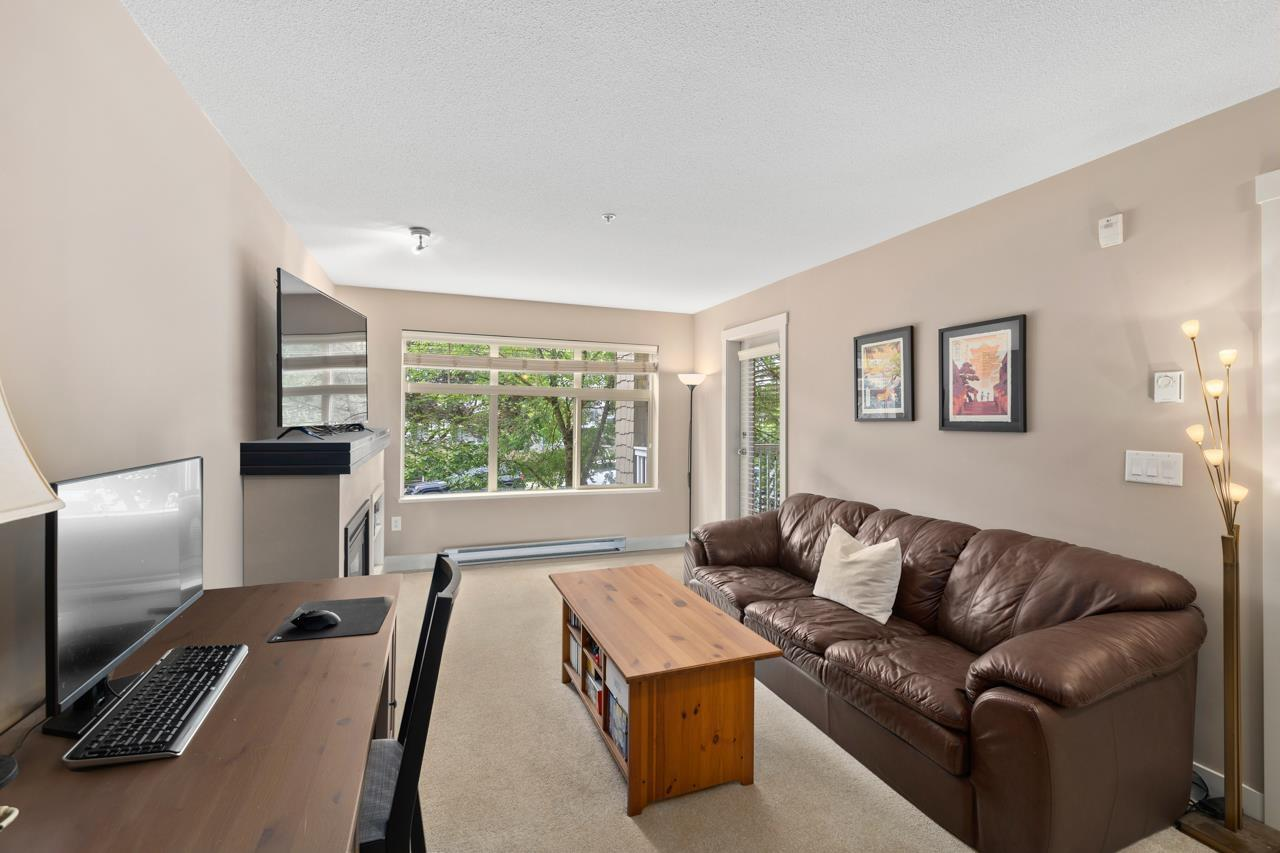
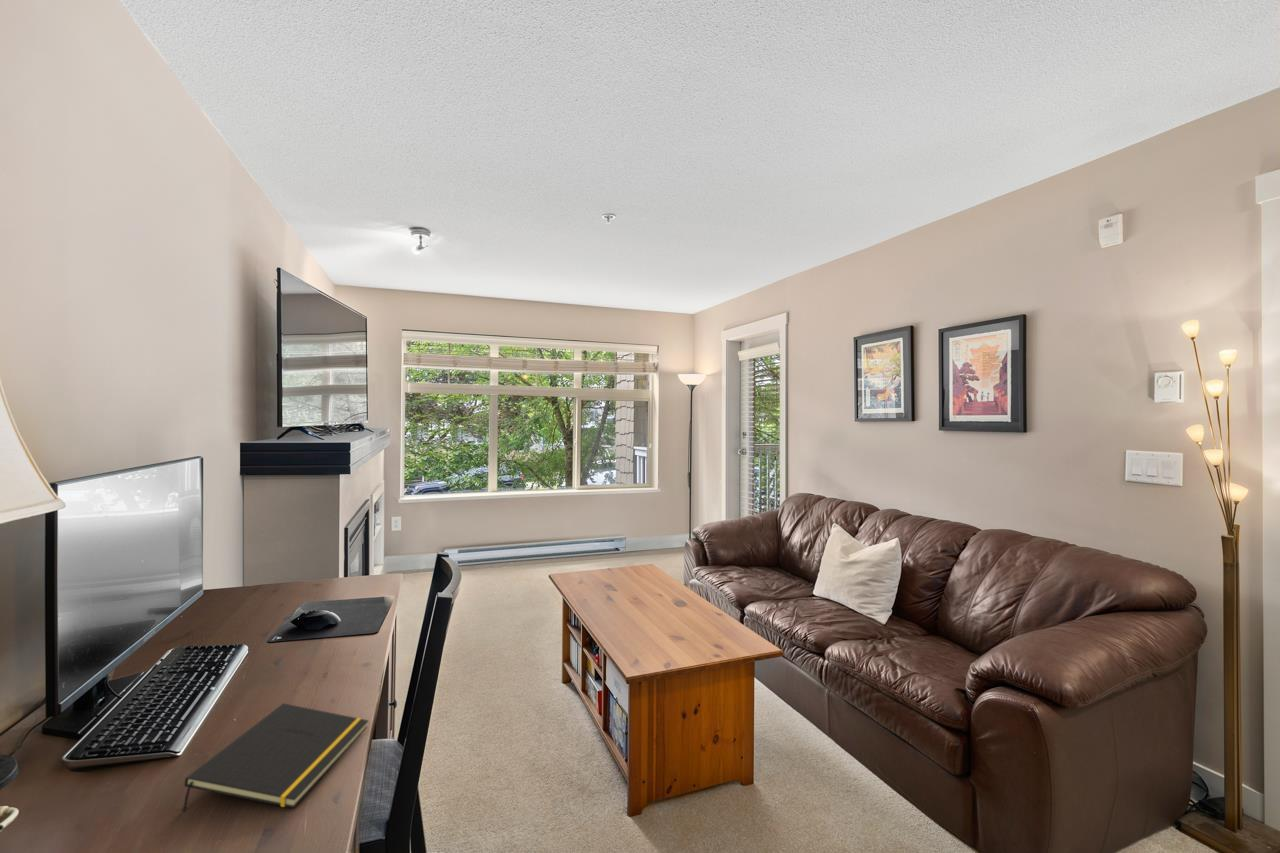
+ notepad [182,702,370,812]
